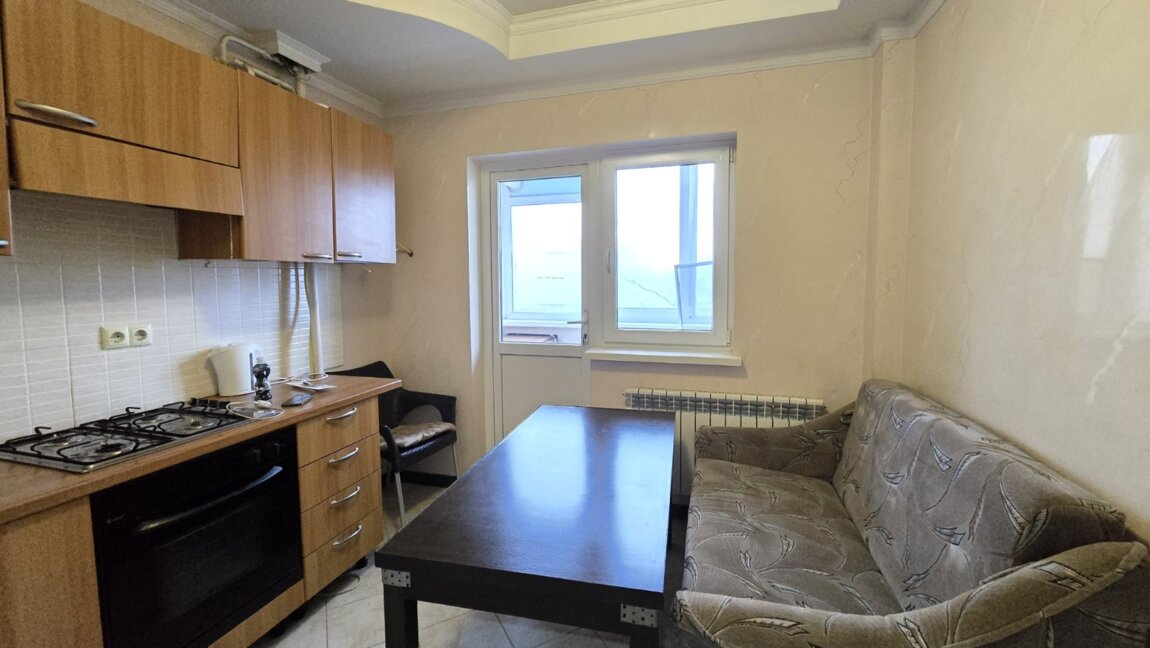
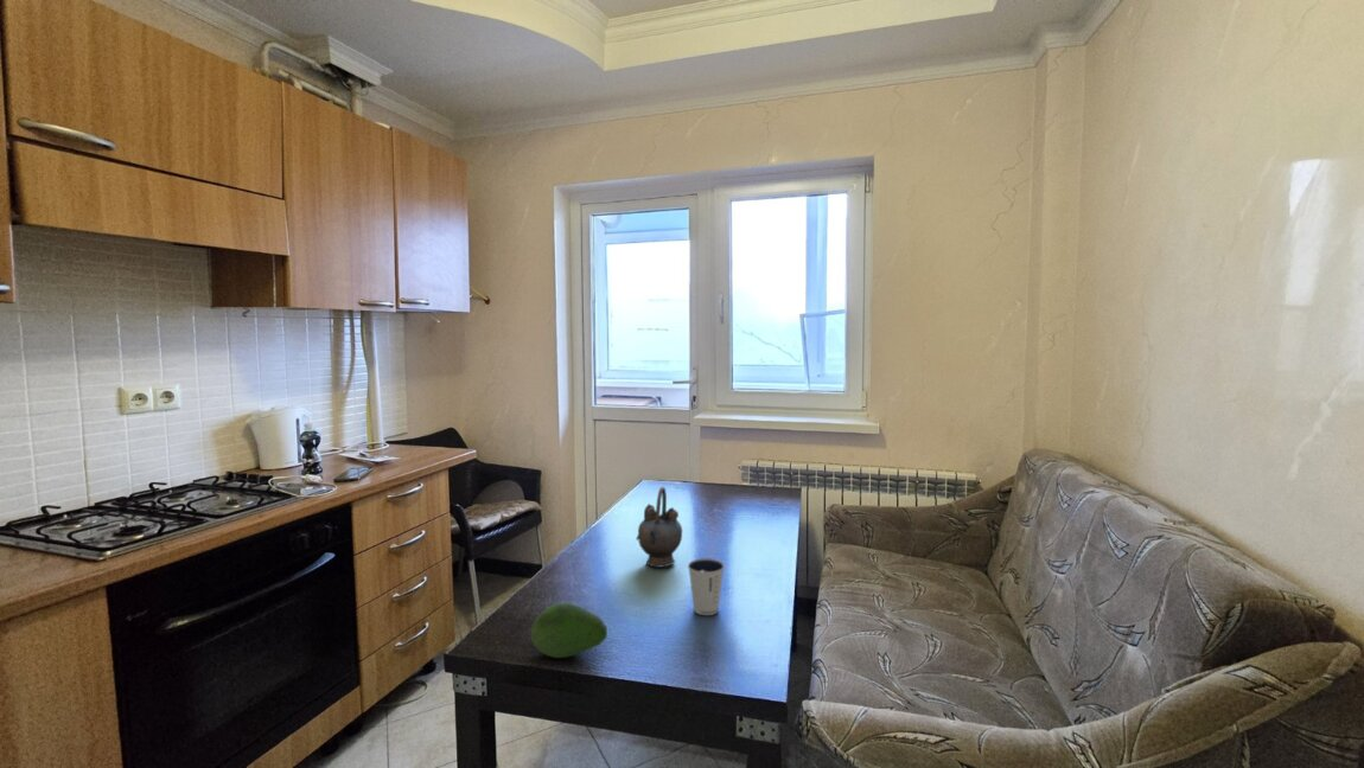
+ dixie cup [687,557,726,616]
+ fruit [530,602,608,659]
+ teapot [635,486,683,569]
